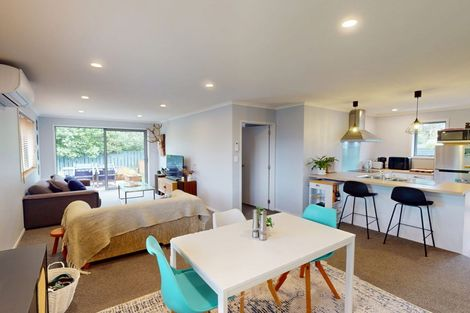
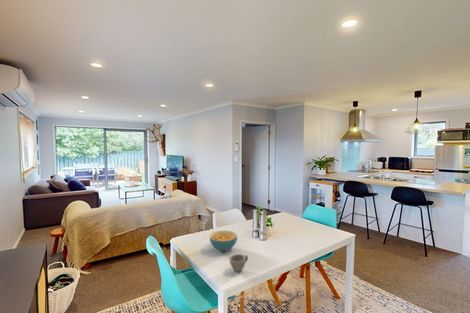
+ cereal bowl [209,230,239,252]
+ cup [228,253,249,273]
